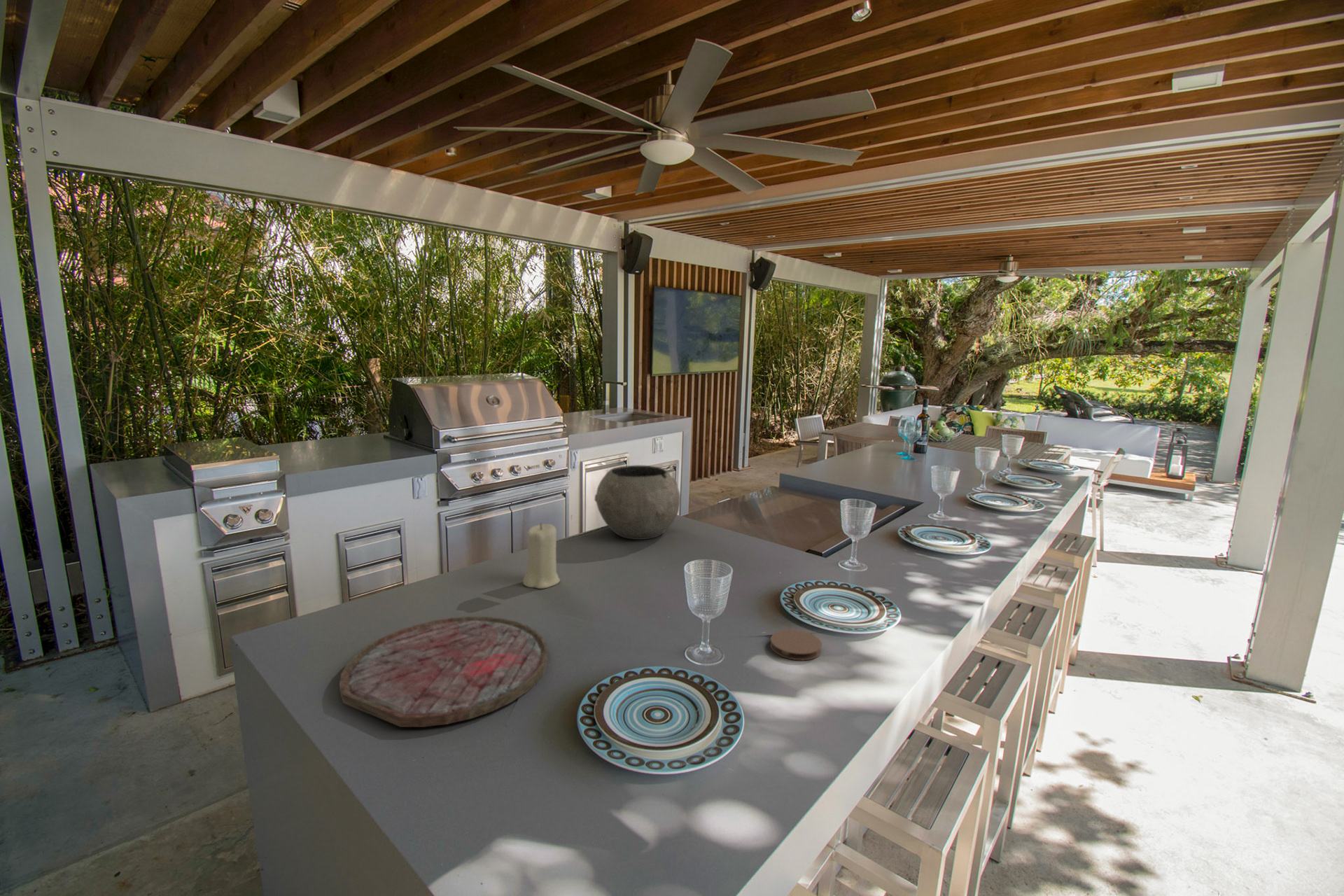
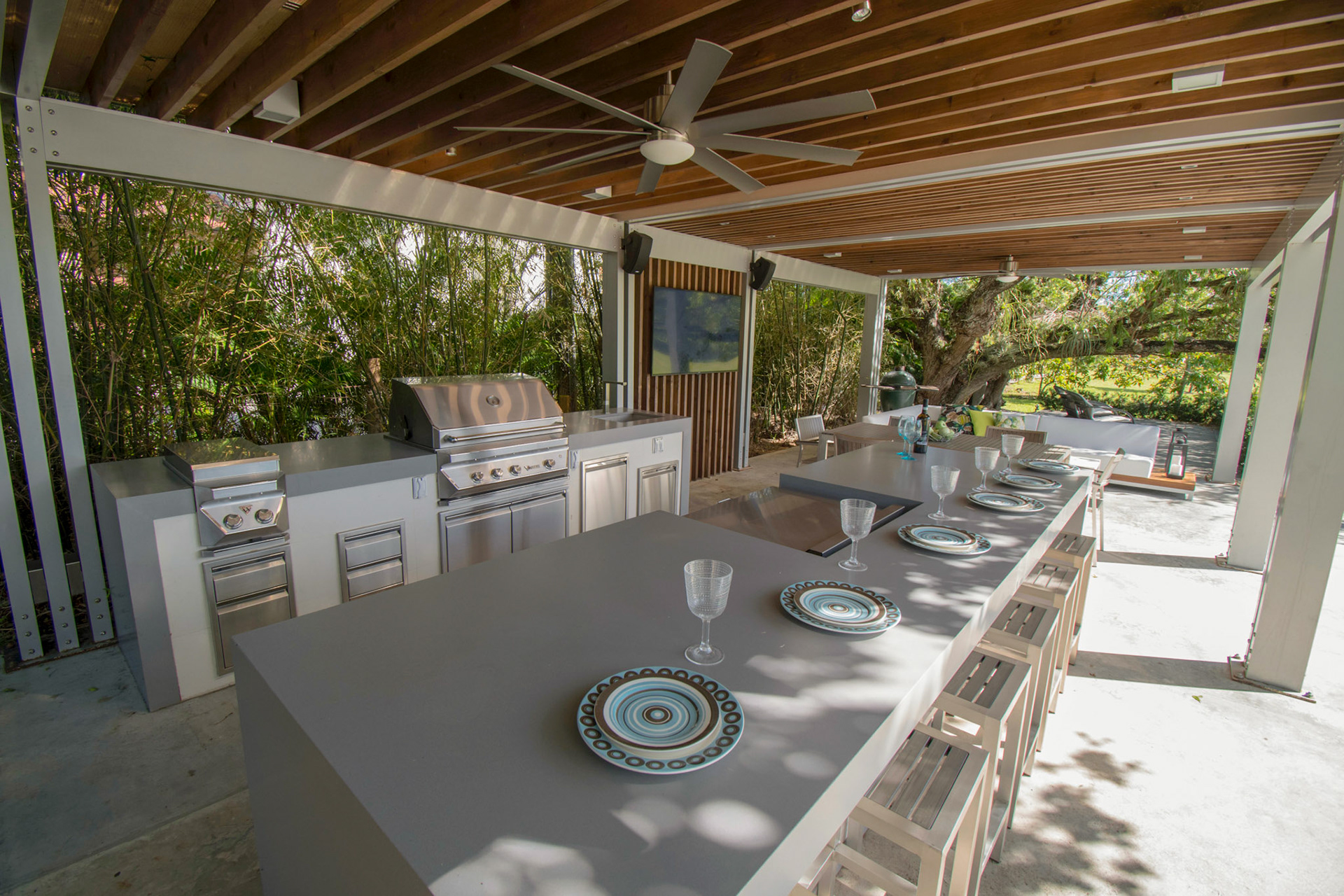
- bowl [594,464,681,540]
- candle [522,523,561,589]
- cutting board [339,616,548,728]
- coaster [769,629,823,661]
